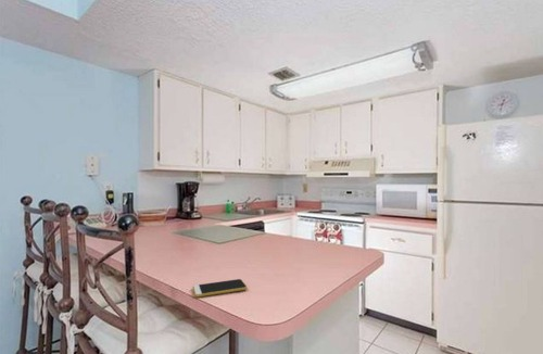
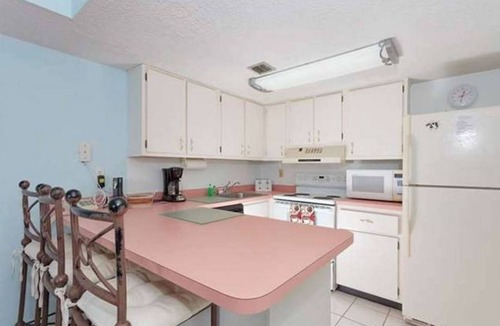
- smartphone [191,278,248,299]
